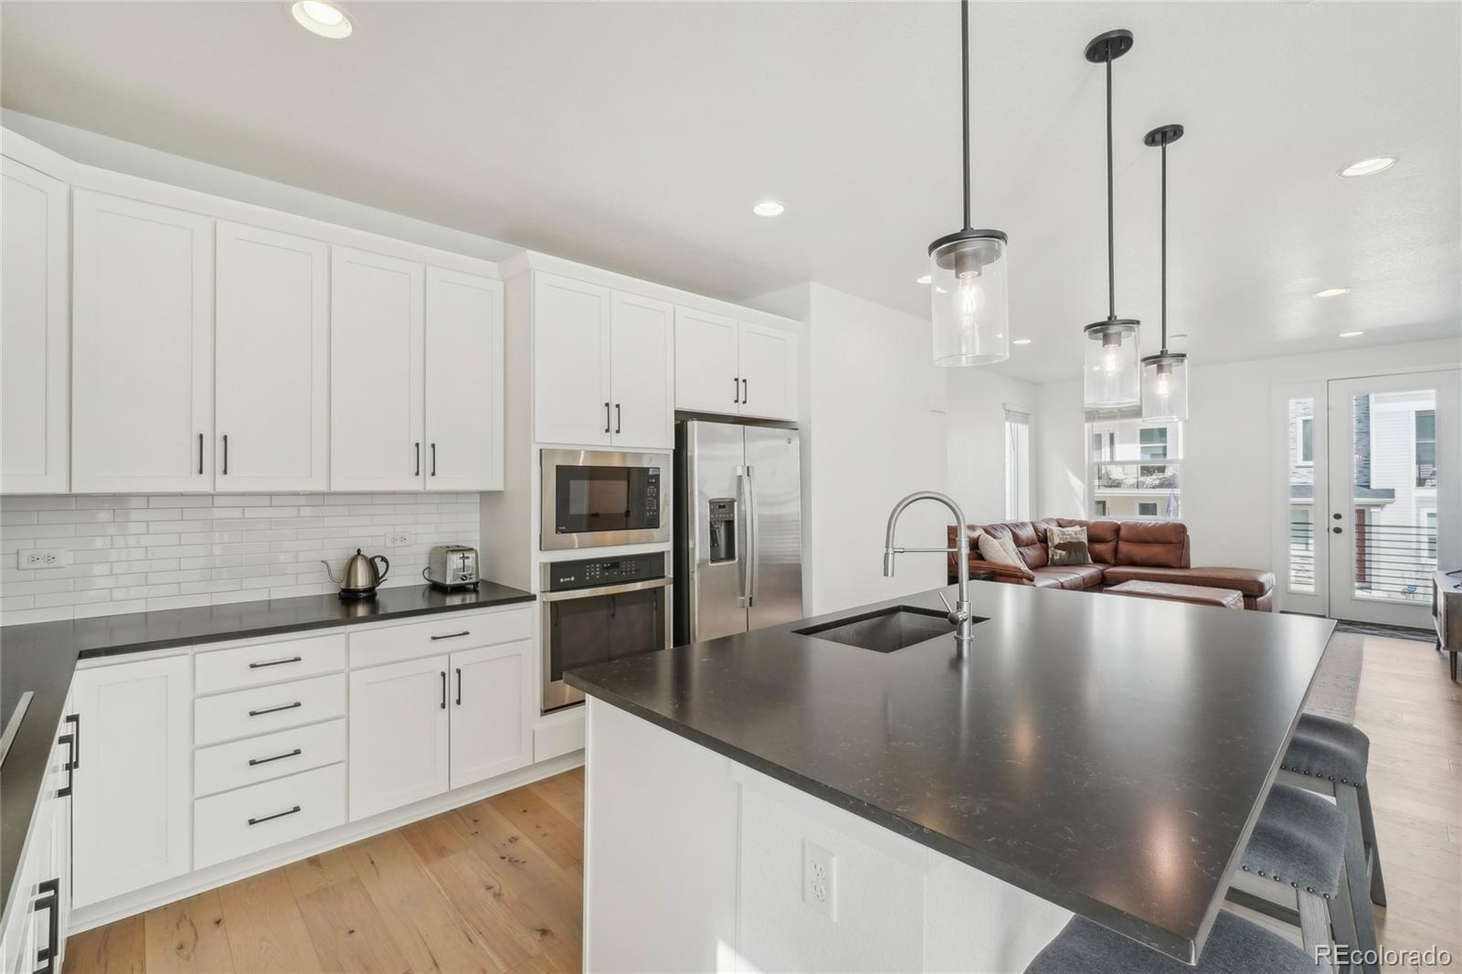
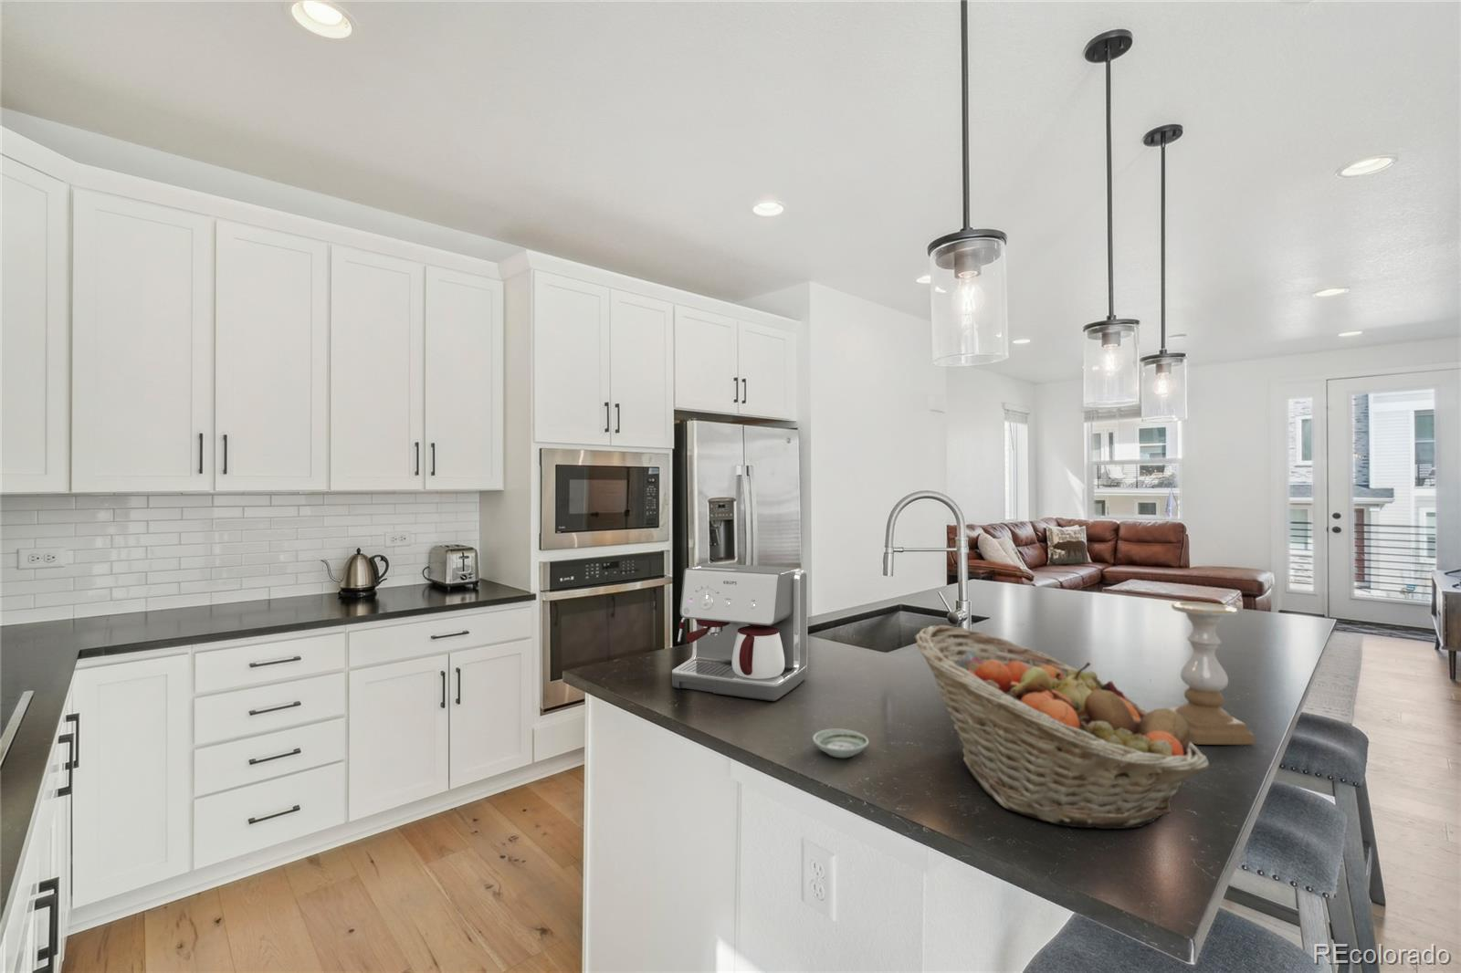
+ saucer [811,729,870,758]
+ candle holder [1164,601,1256,746]
+ coffee maker [671,563,808,702]
+ fruit basket [914,624,1210,830]
